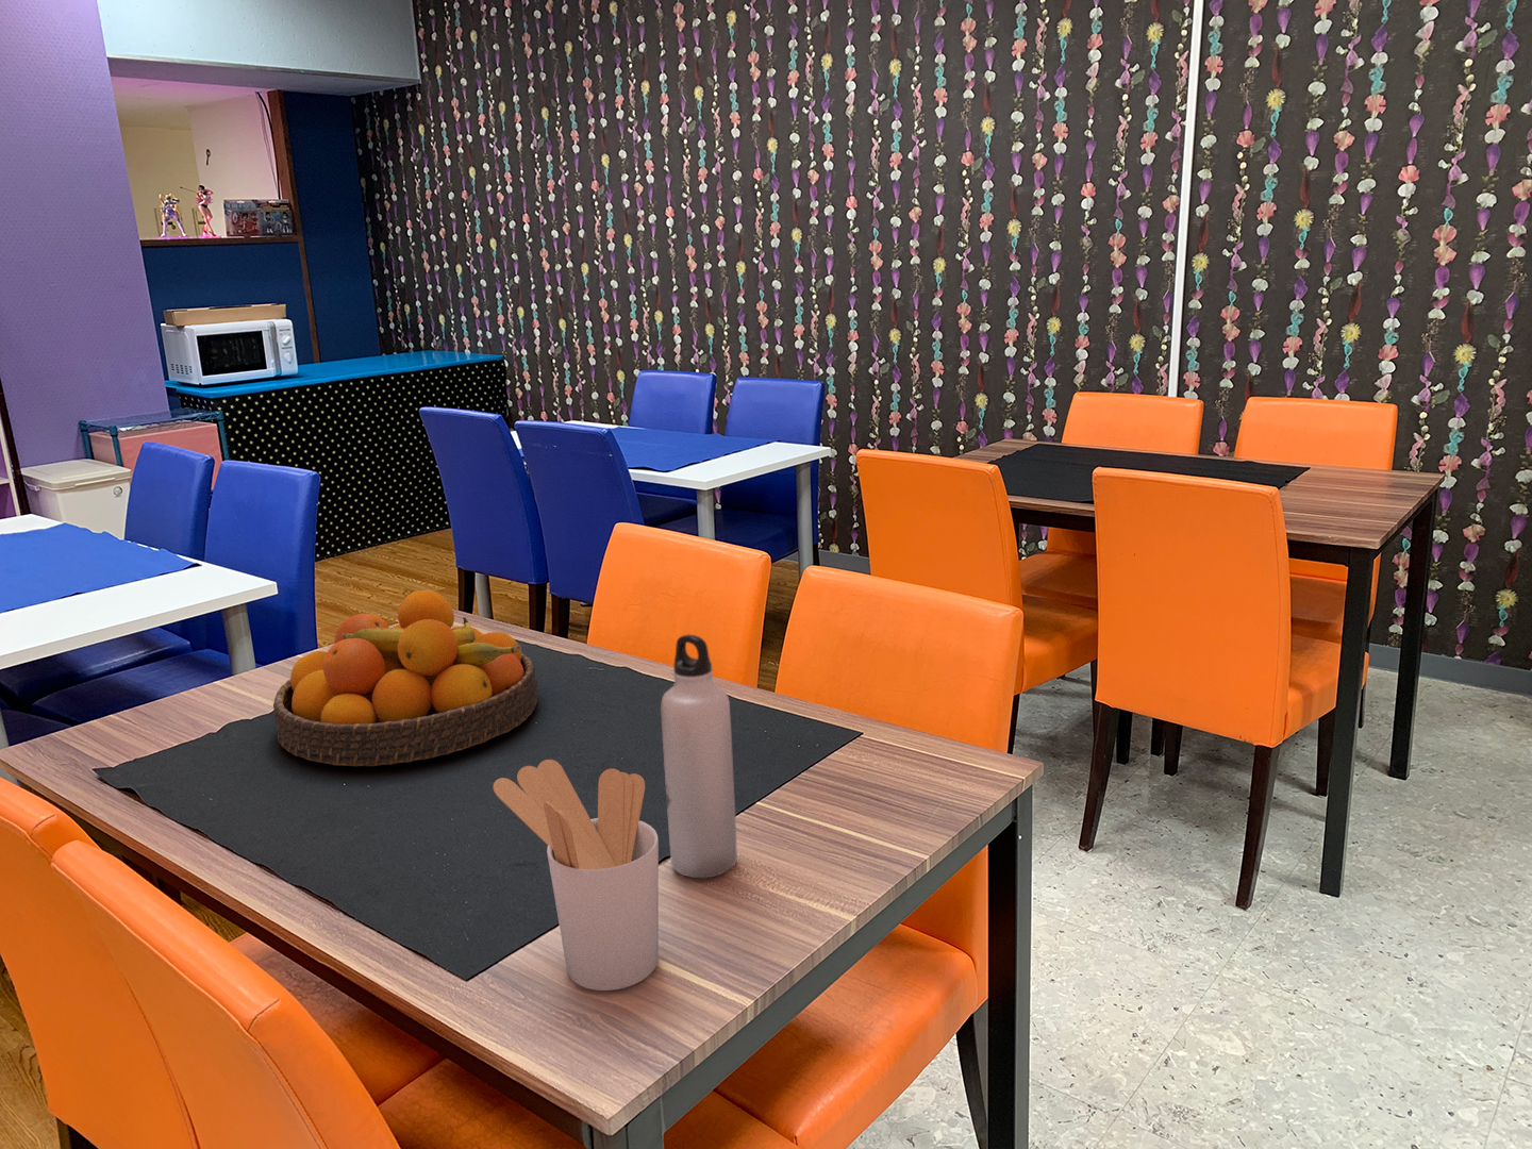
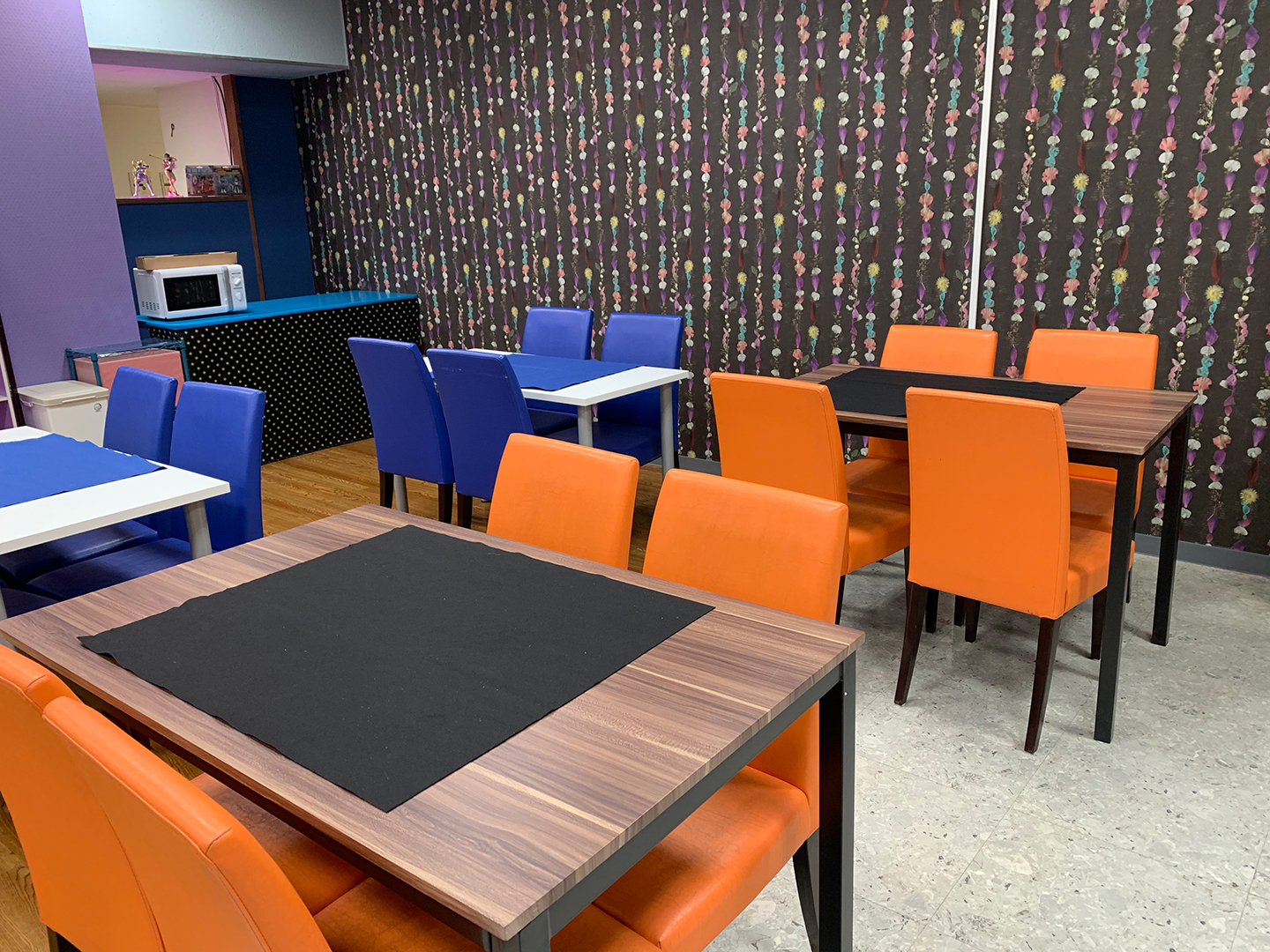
- utensil holder [492,758,660,992]
- fruit bowl [273,589,538,768]
- water bottle [660,632,738,879]
